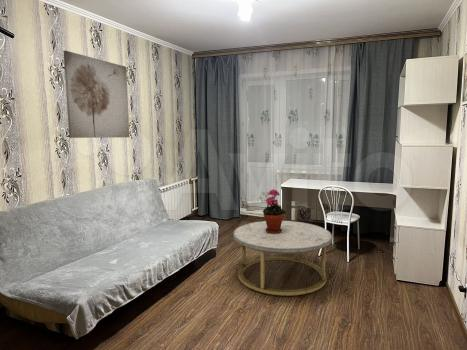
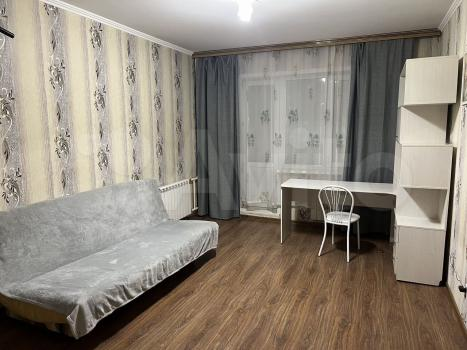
- potted plant [262,188,287,234]
- wall art [63,49,130,139]
- coffee table [232,220,333,297]
